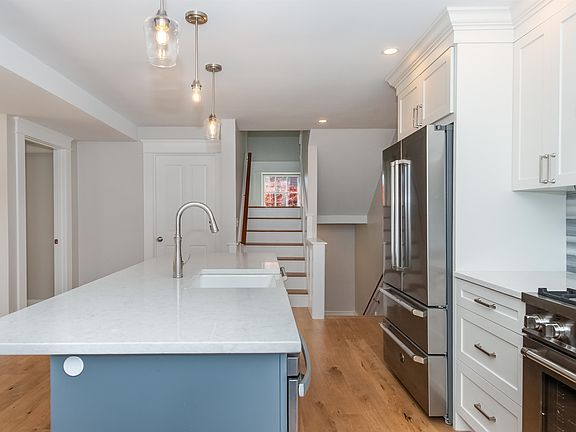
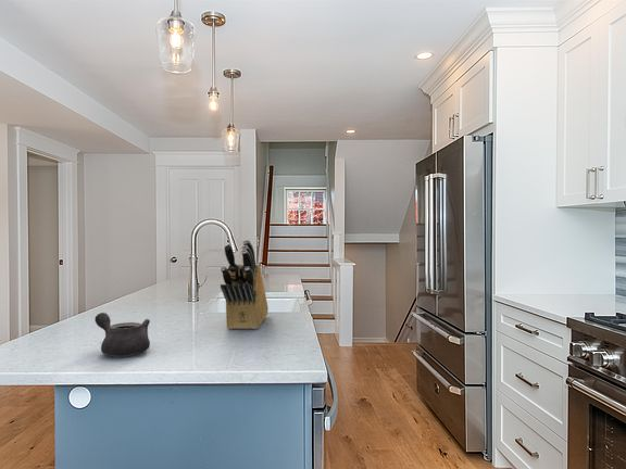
+ knife block [220,239,270,330]
+ teapot [93,312,151,358]
